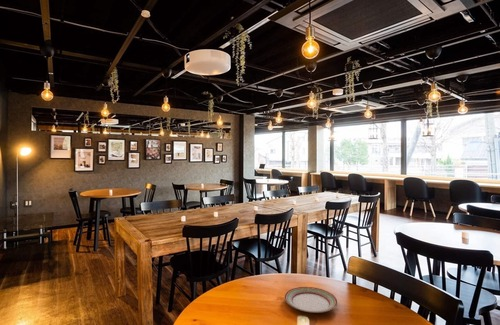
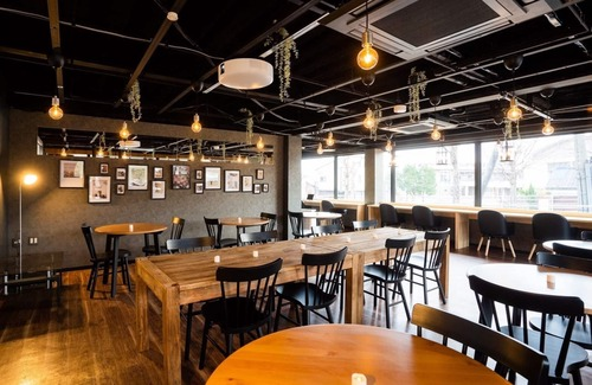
- plate [284,286,338,313]
